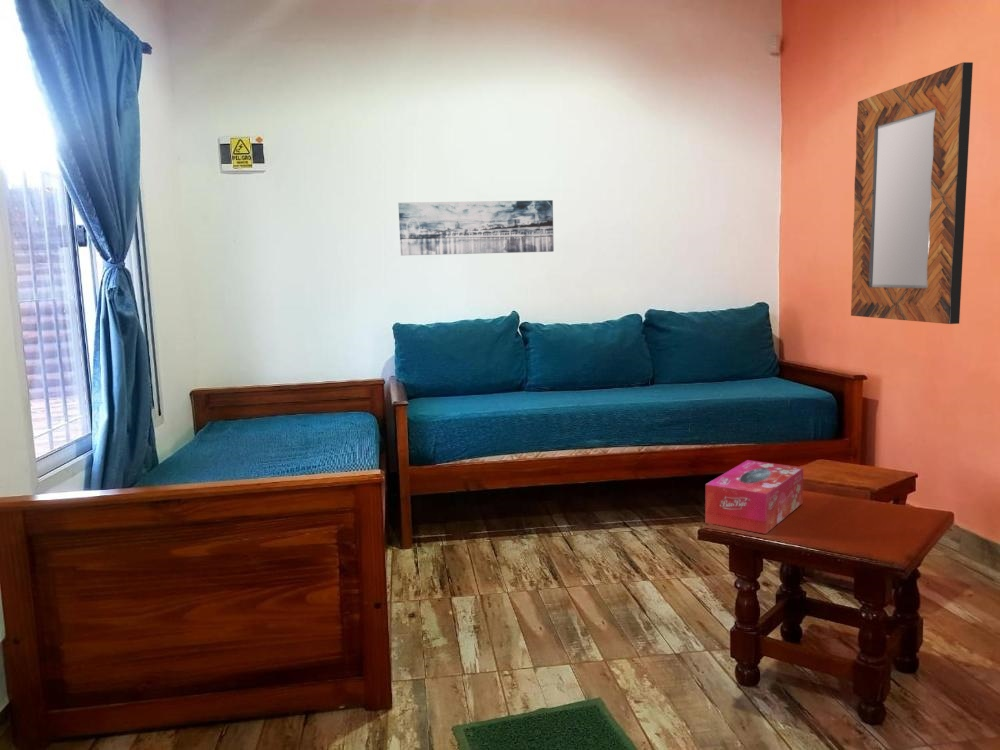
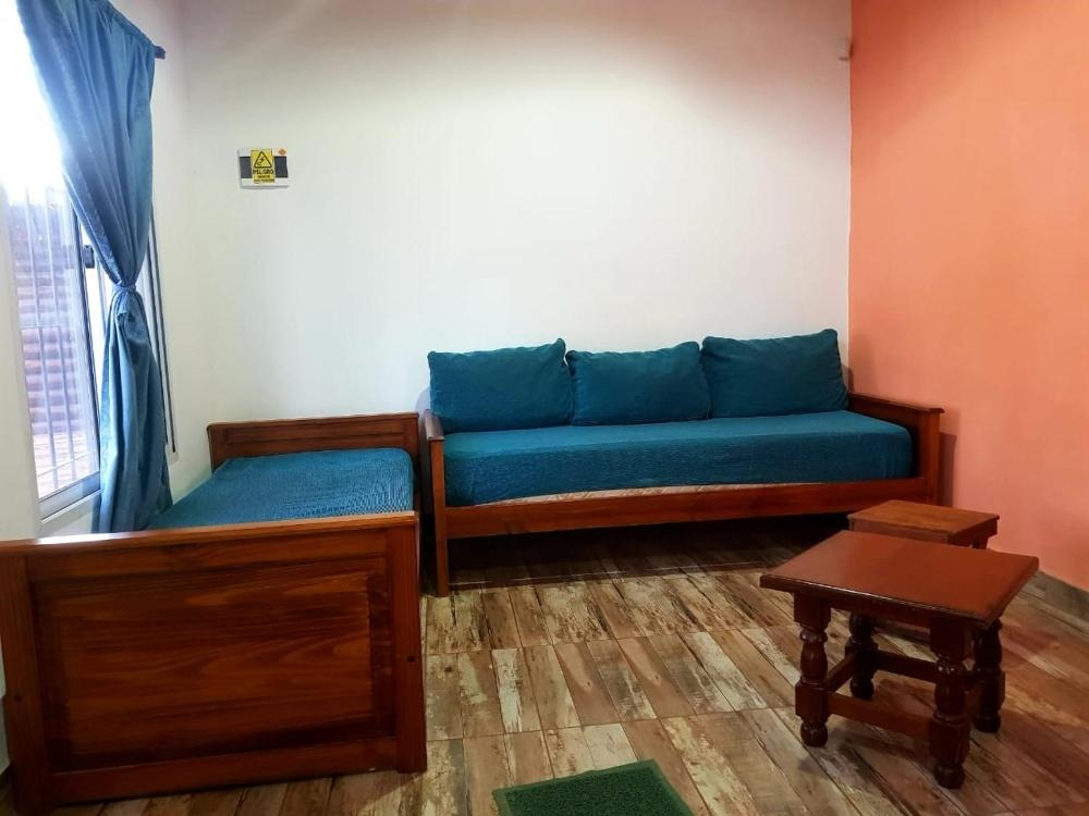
- home mirror [850,61,974,325]
- tissue box [704,459,804,535]
- wall art [397,199,555,256]
